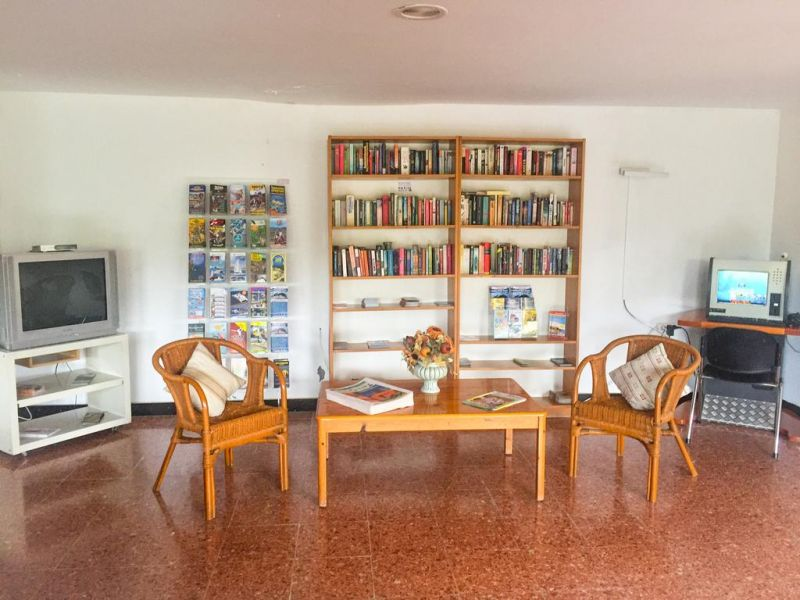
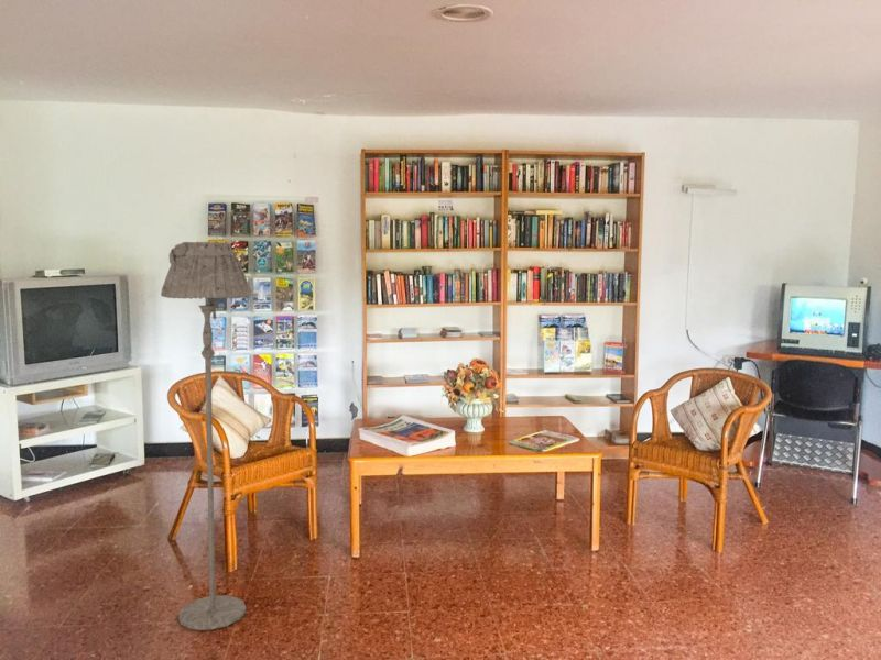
+ floor lamp [160,241,252,631]
